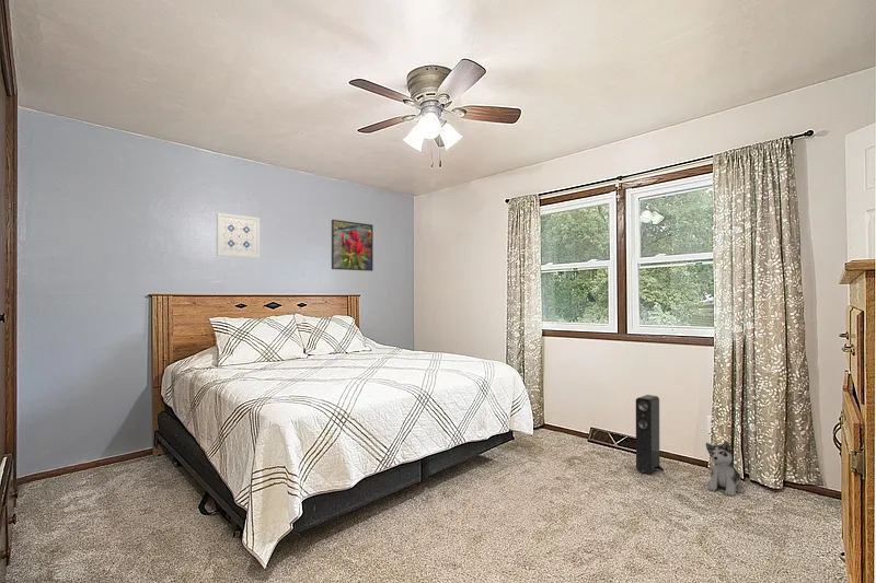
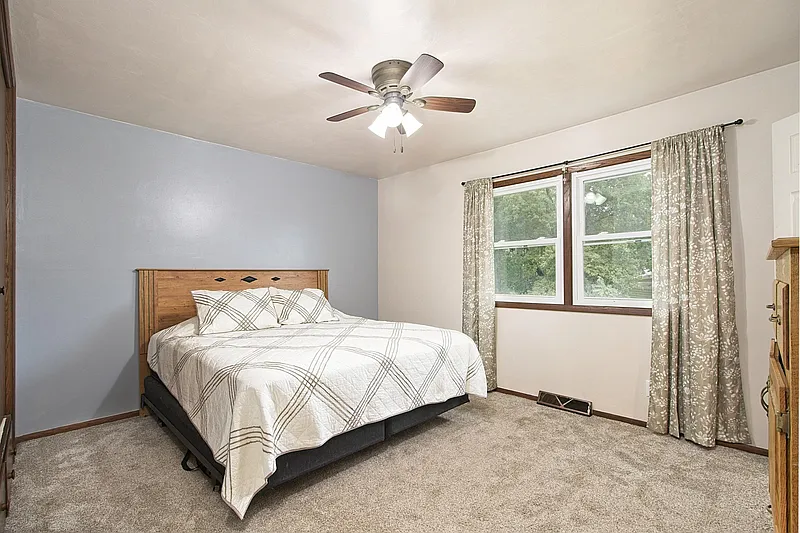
- plush toy [705,440,745,498]
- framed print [331,219,374,272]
- speaker [635,394,665,476]
- wall art [216,212,261,259]
